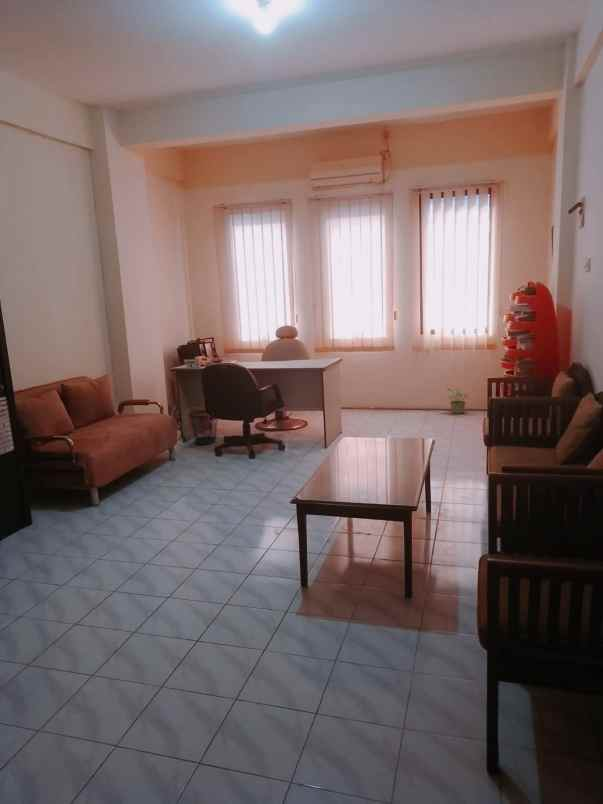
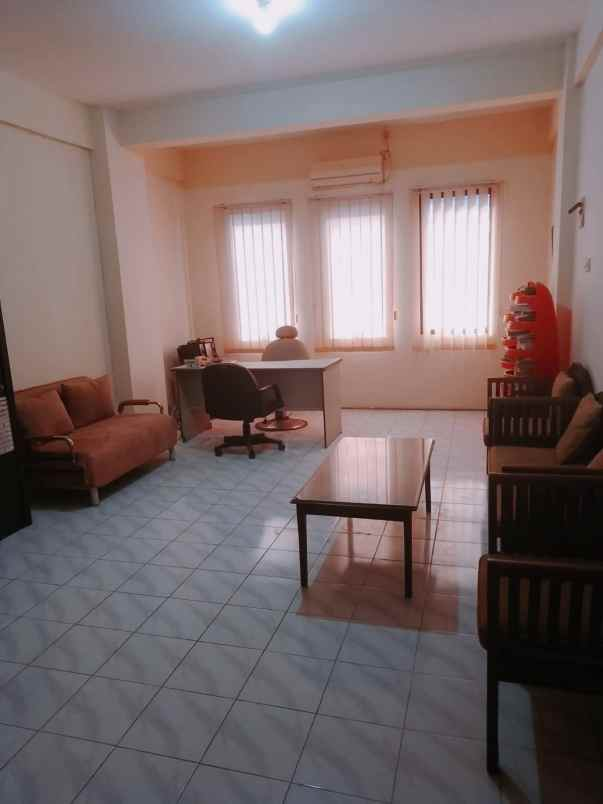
- potted plant [446,387,470,415]
- wastebasket [188,409,219,446]
